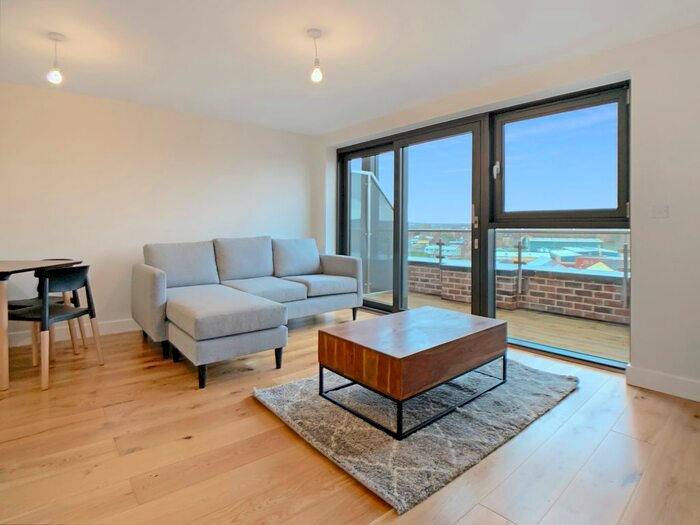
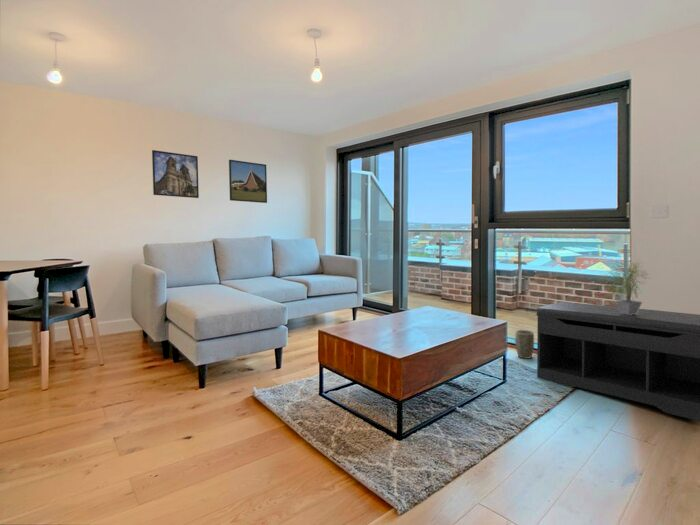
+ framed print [151,149,200,199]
+ bench [536,301,700,422]
+ potted plant [596,254,651,315]
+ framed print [228,159,268,204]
+ plant pot [514,329,535,360]
